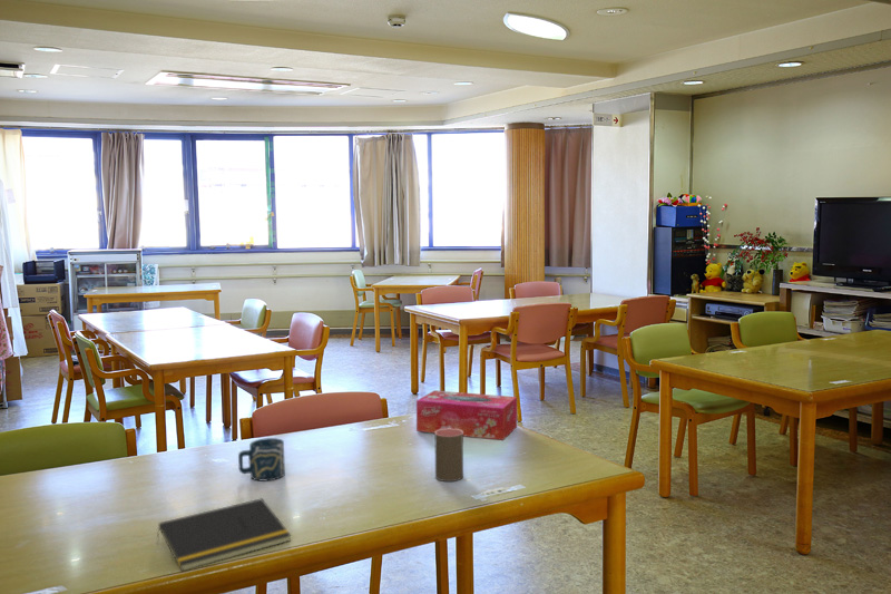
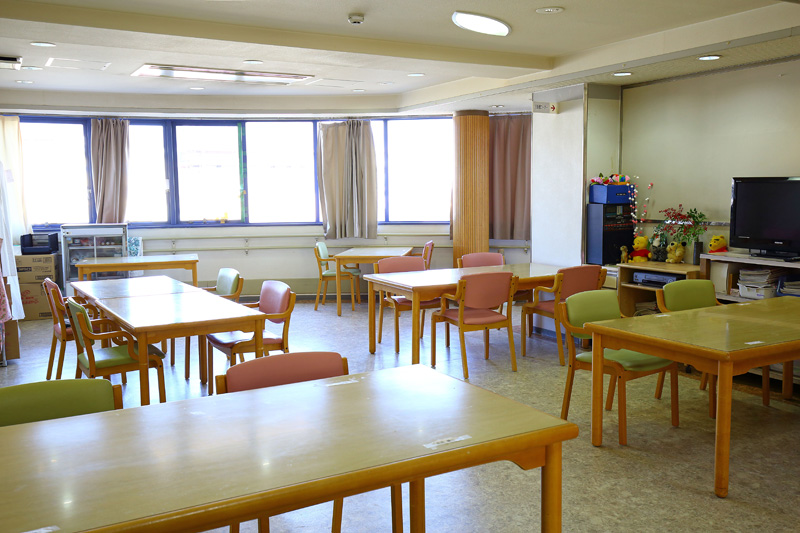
- tissue box [415,389,518,441]
- cup [237,437,286,483]
- notepad [156,497,292,572]
- cup [433,428,464,483]
